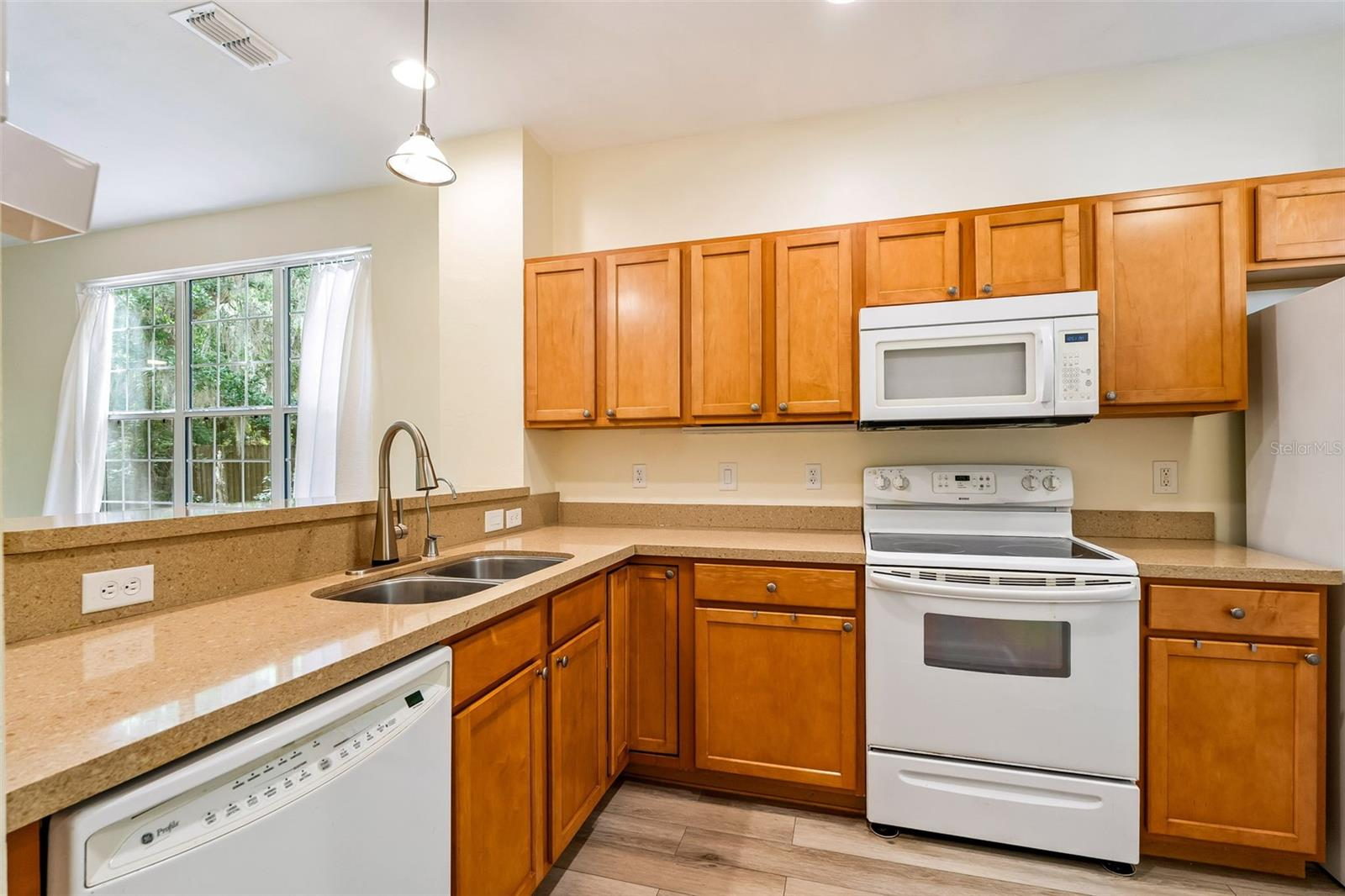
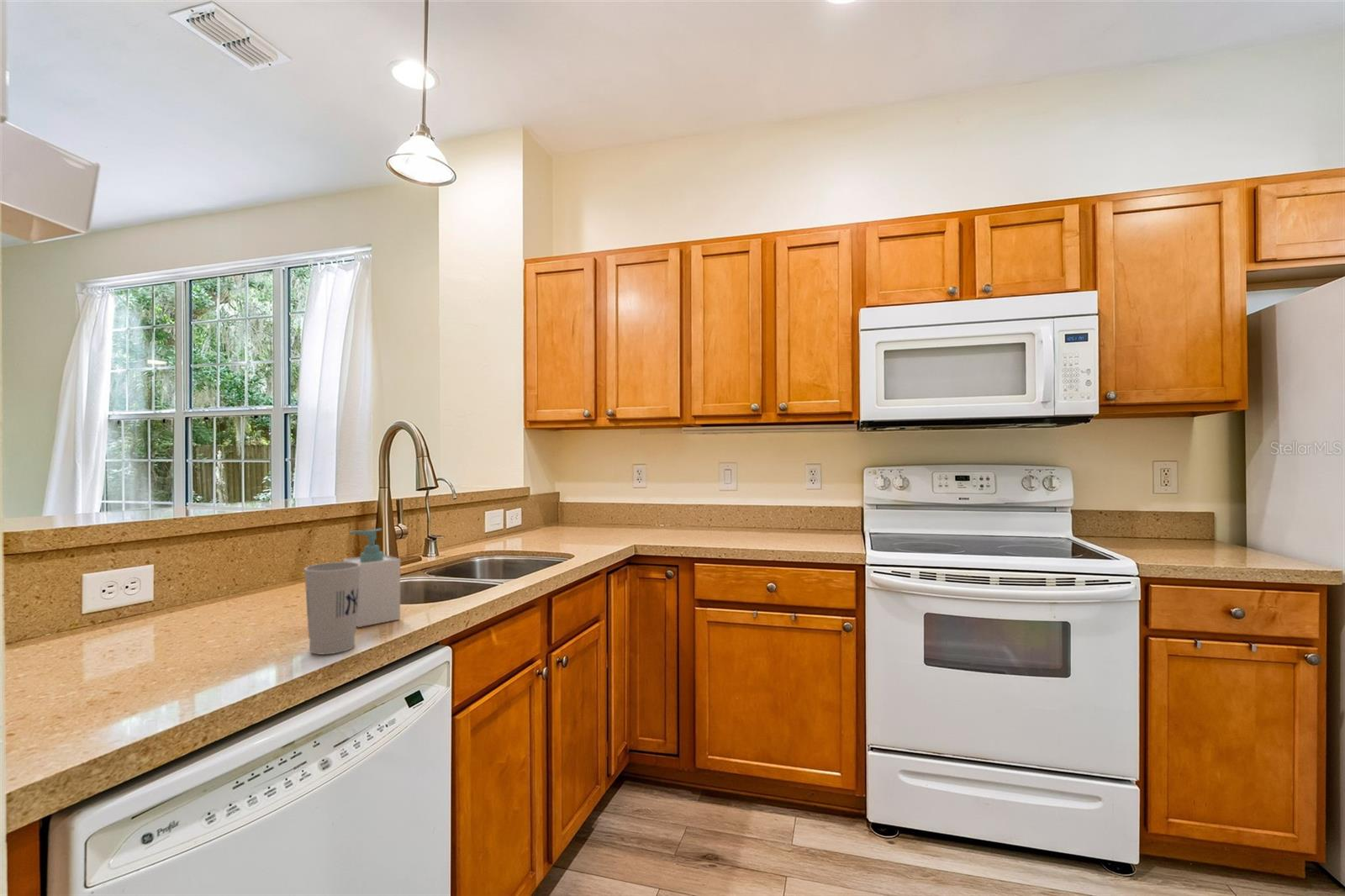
+ soap bottle [342,528,401,628]
+ cup [303,561,361,656]
